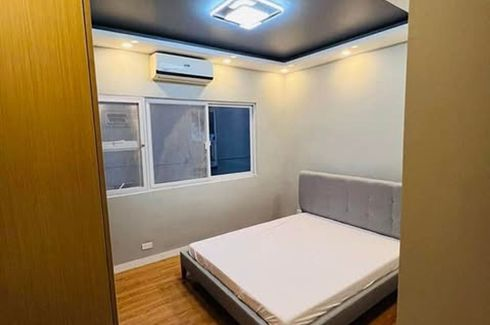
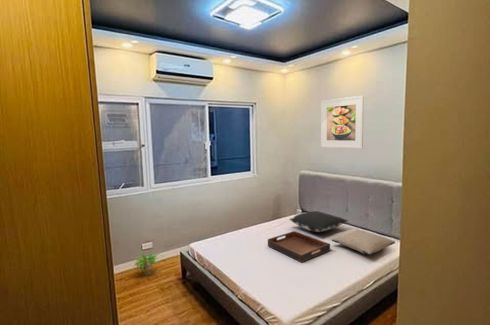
+ pillow [331,229,396,256]
+ pillow [288,210,349,233]
+ serving tray [267,230,331,263]
+ potted plant [131,249,160,276]
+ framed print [320,95,365,149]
